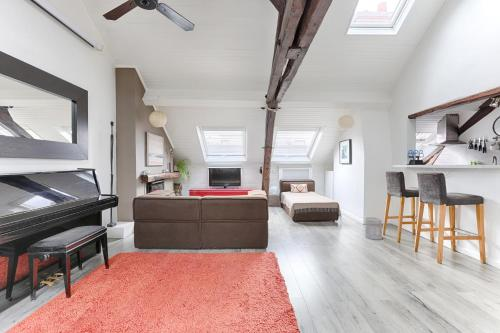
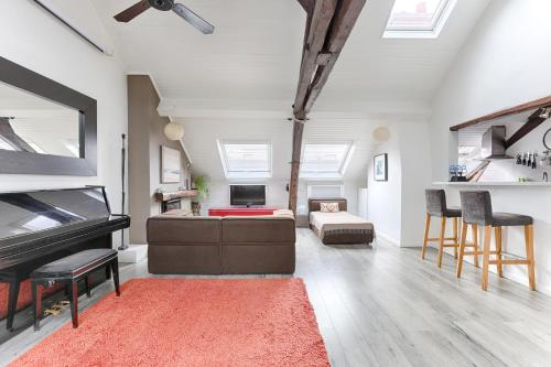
- wastebasket [364,216,383,241]
